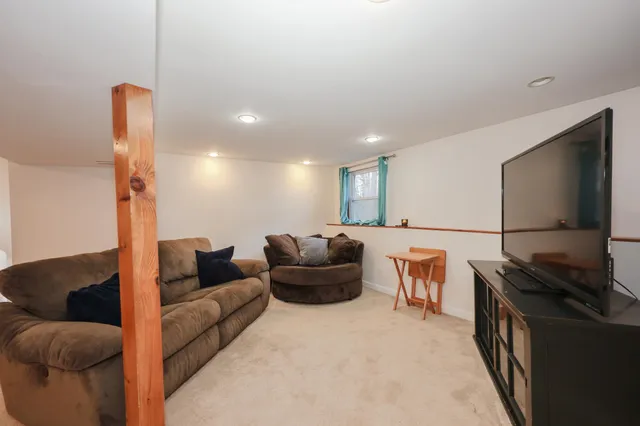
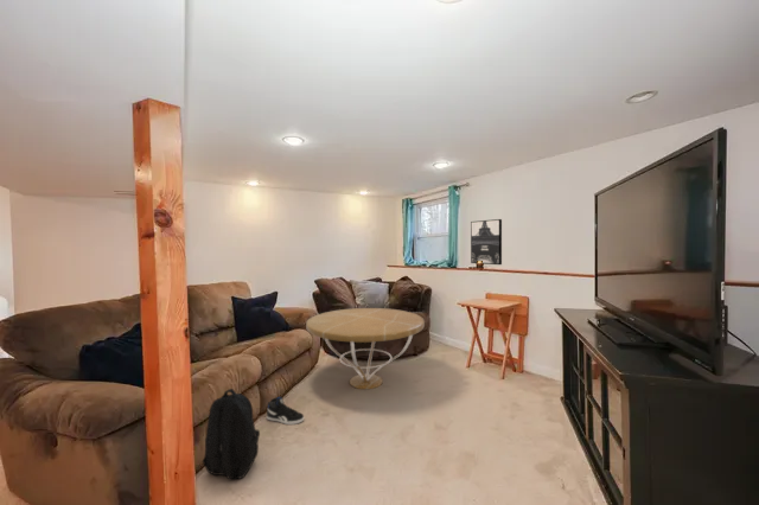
+ coffee table [305,307,426,390]
+ sneaker [266,395,305,426]
+ wall art [470,218,503,266]
+ backpack [200,388,261,480]
